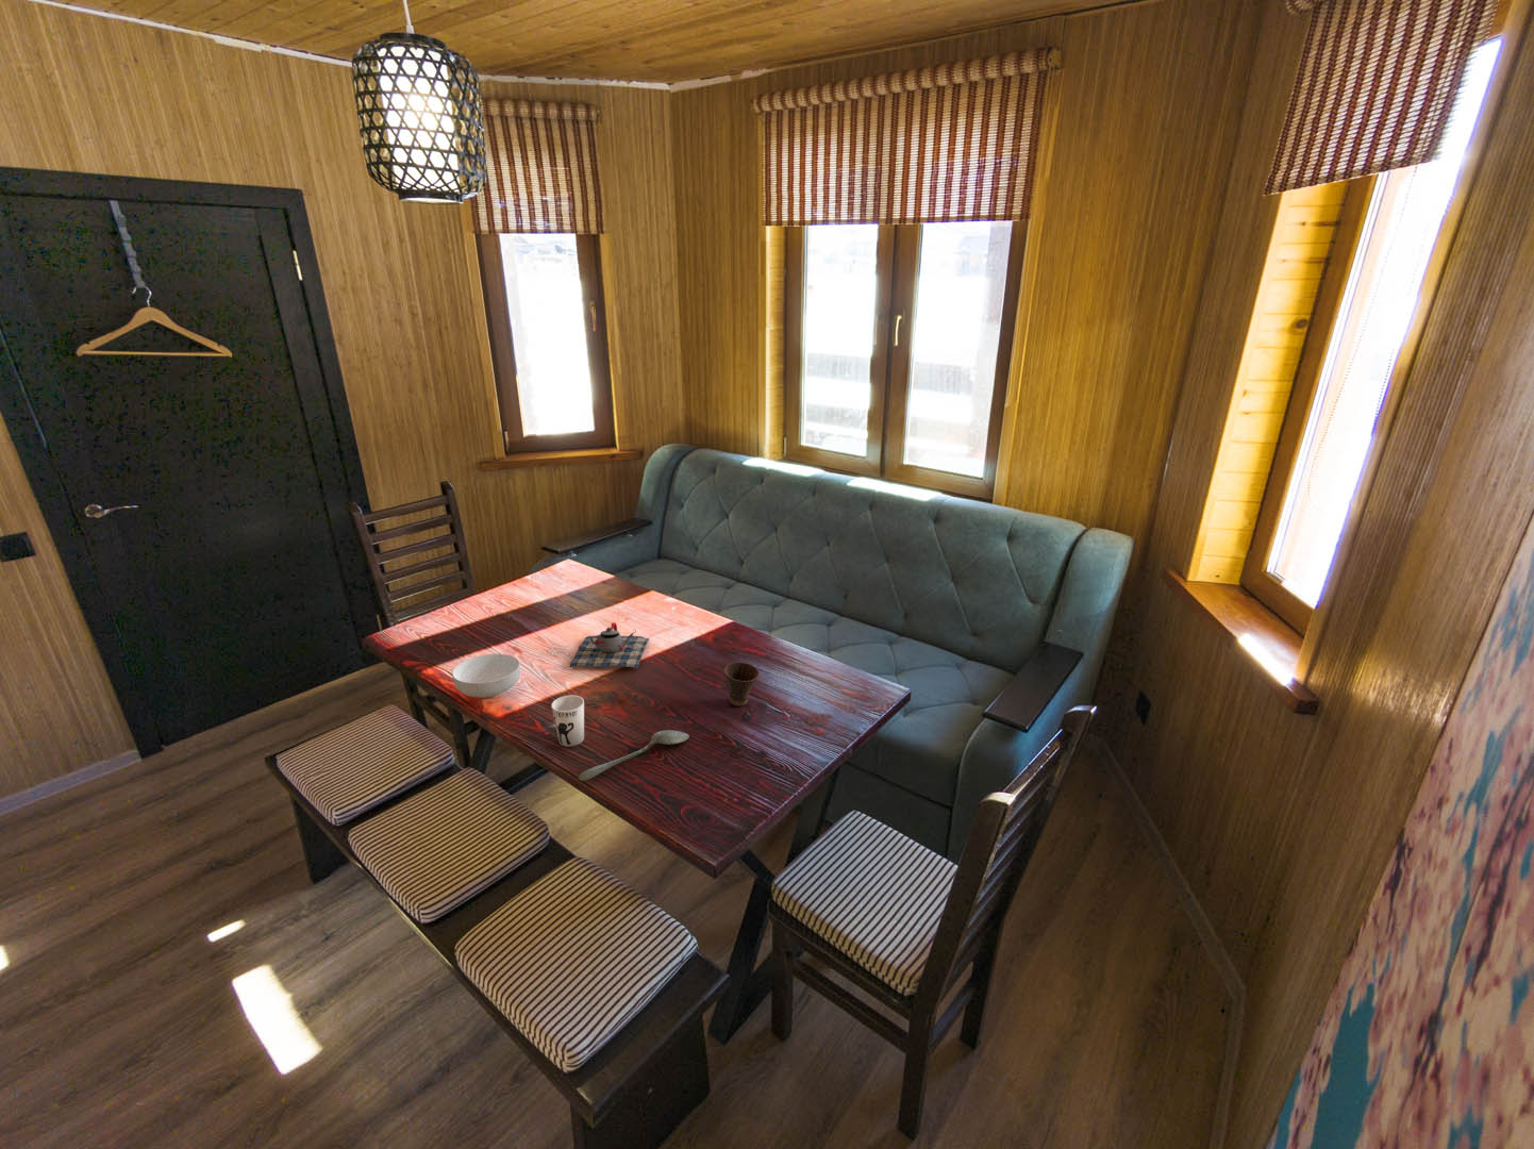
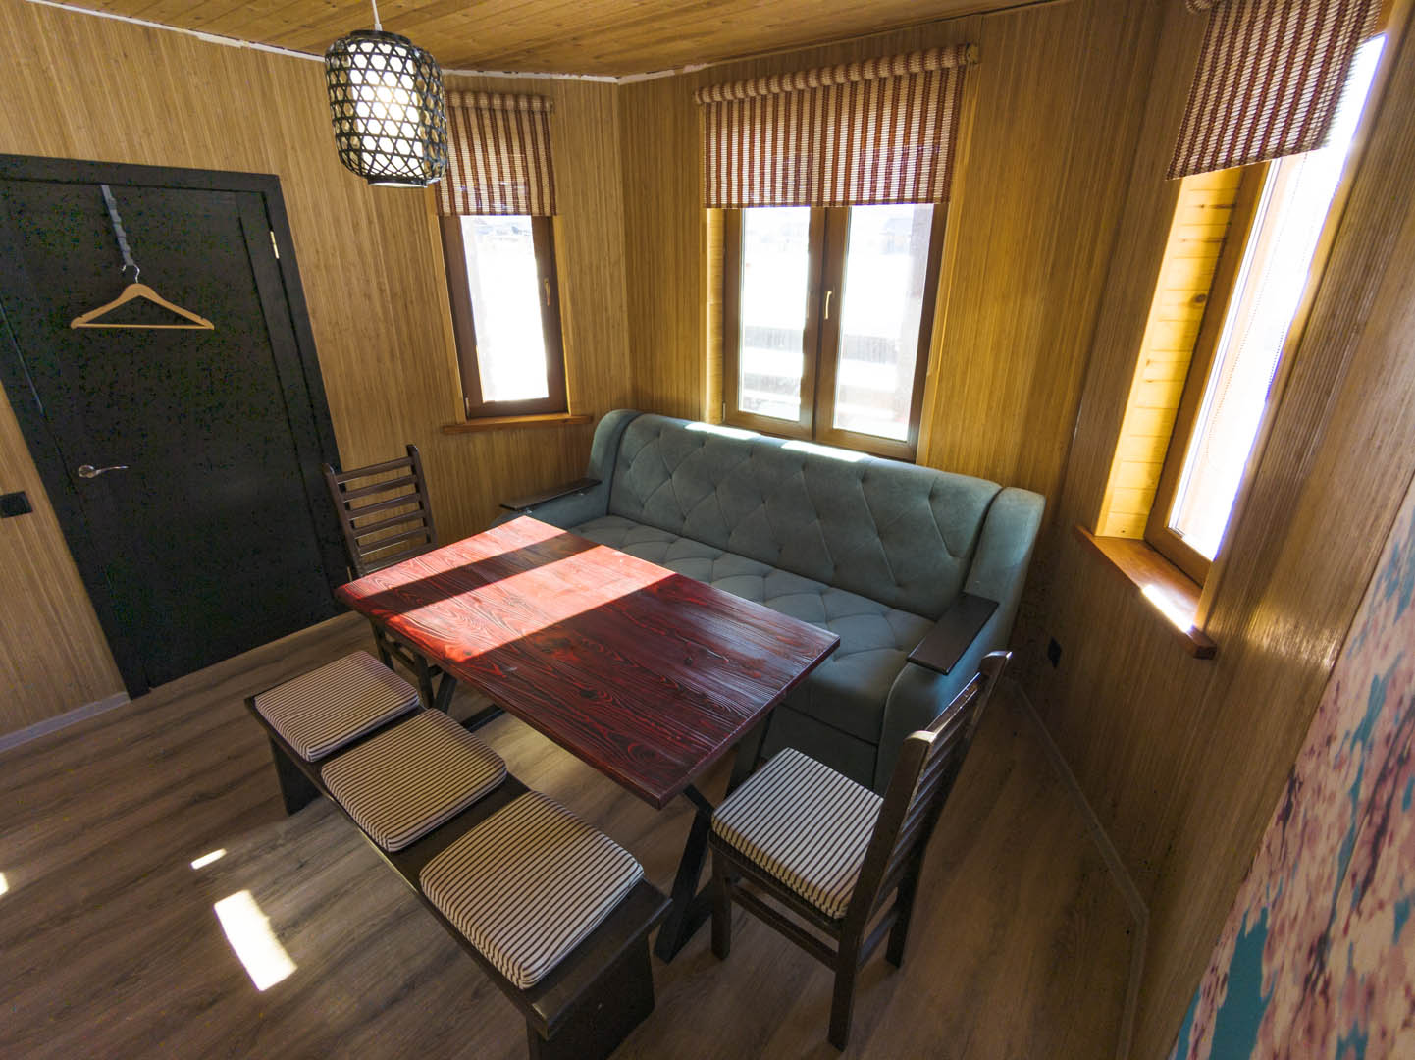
- cup [550,695,585,748]
- cup [723,661,760,707]
- spoon [578,729,690,782]
- cereal bowl [451,652,521,699]
- teapot [568,622,651,670]
